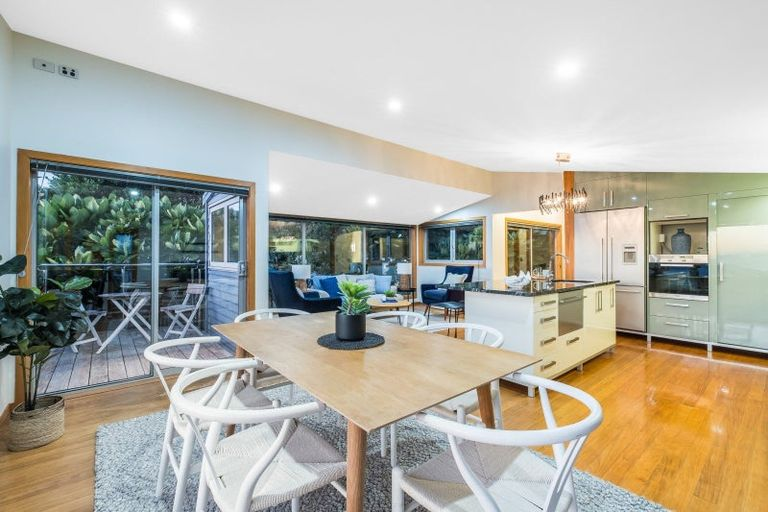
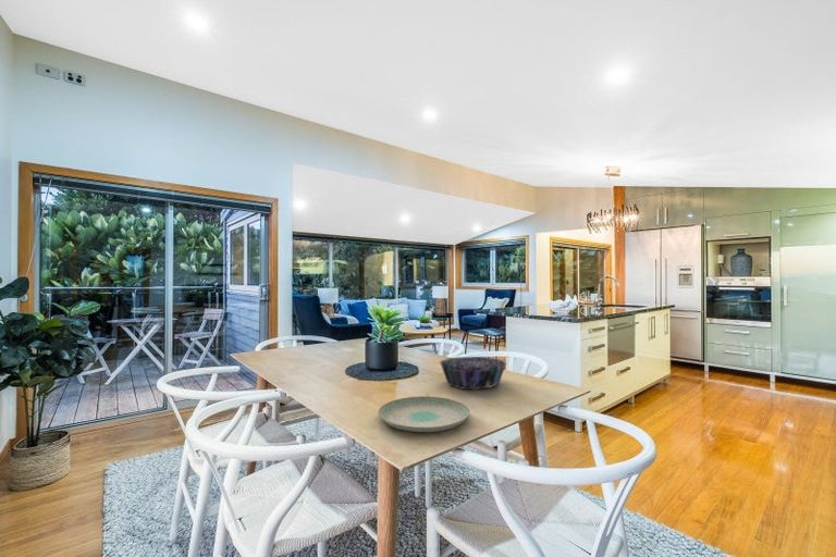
+ decorative bowl [439,356,507,391]
+ plate [377,396,471,433]
